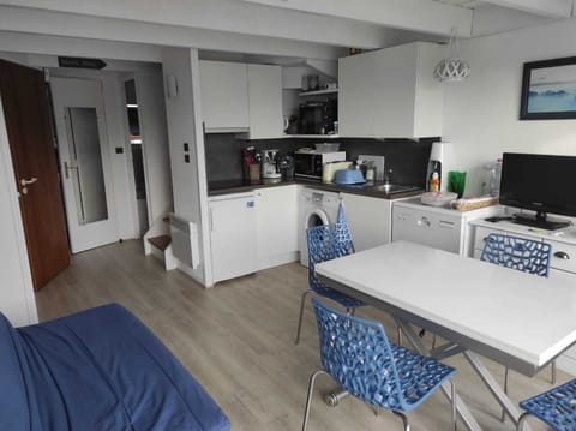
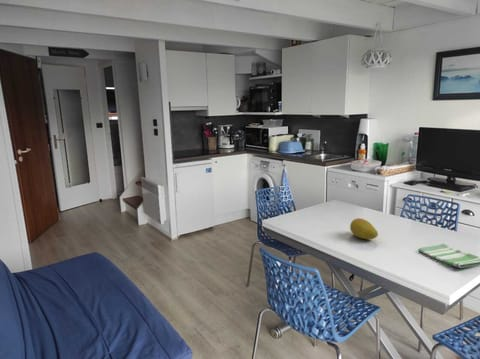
+ fruit [349,217,379,240]
+ dish towel [417,243,480,269]
